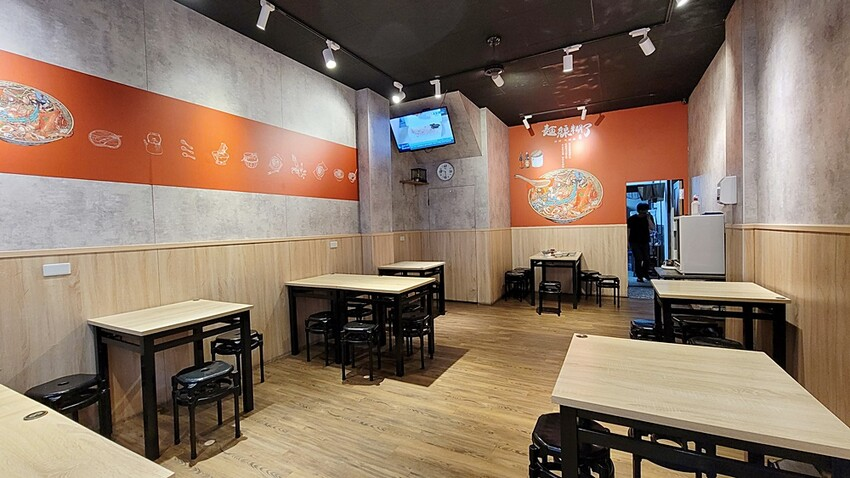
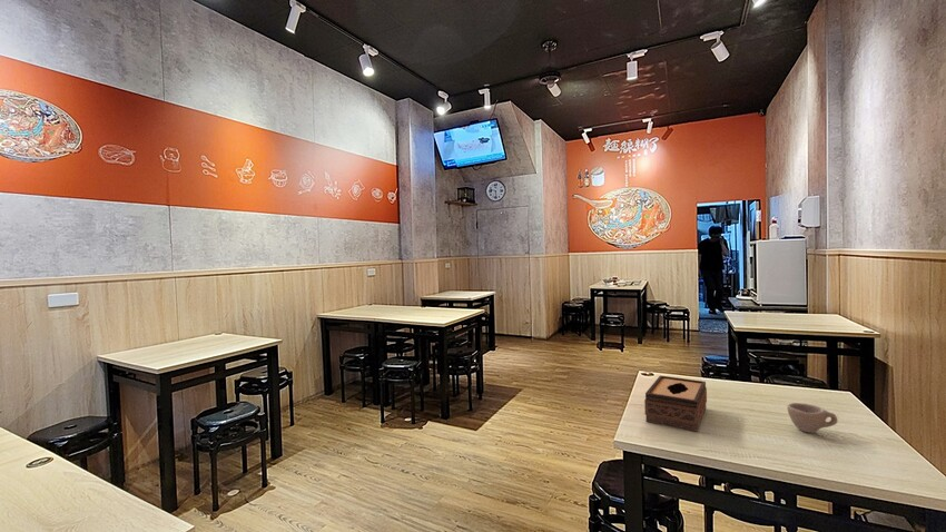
+ tissue box [643,374,708,433]
+ cup [786,402,839,434]
